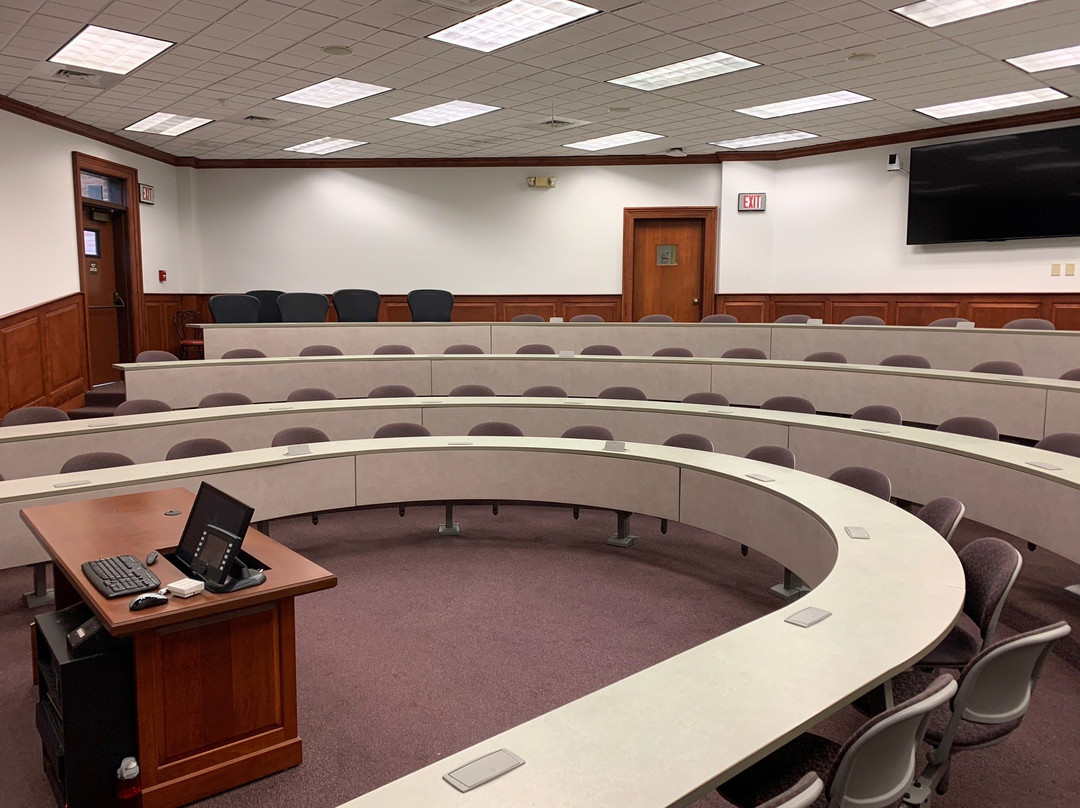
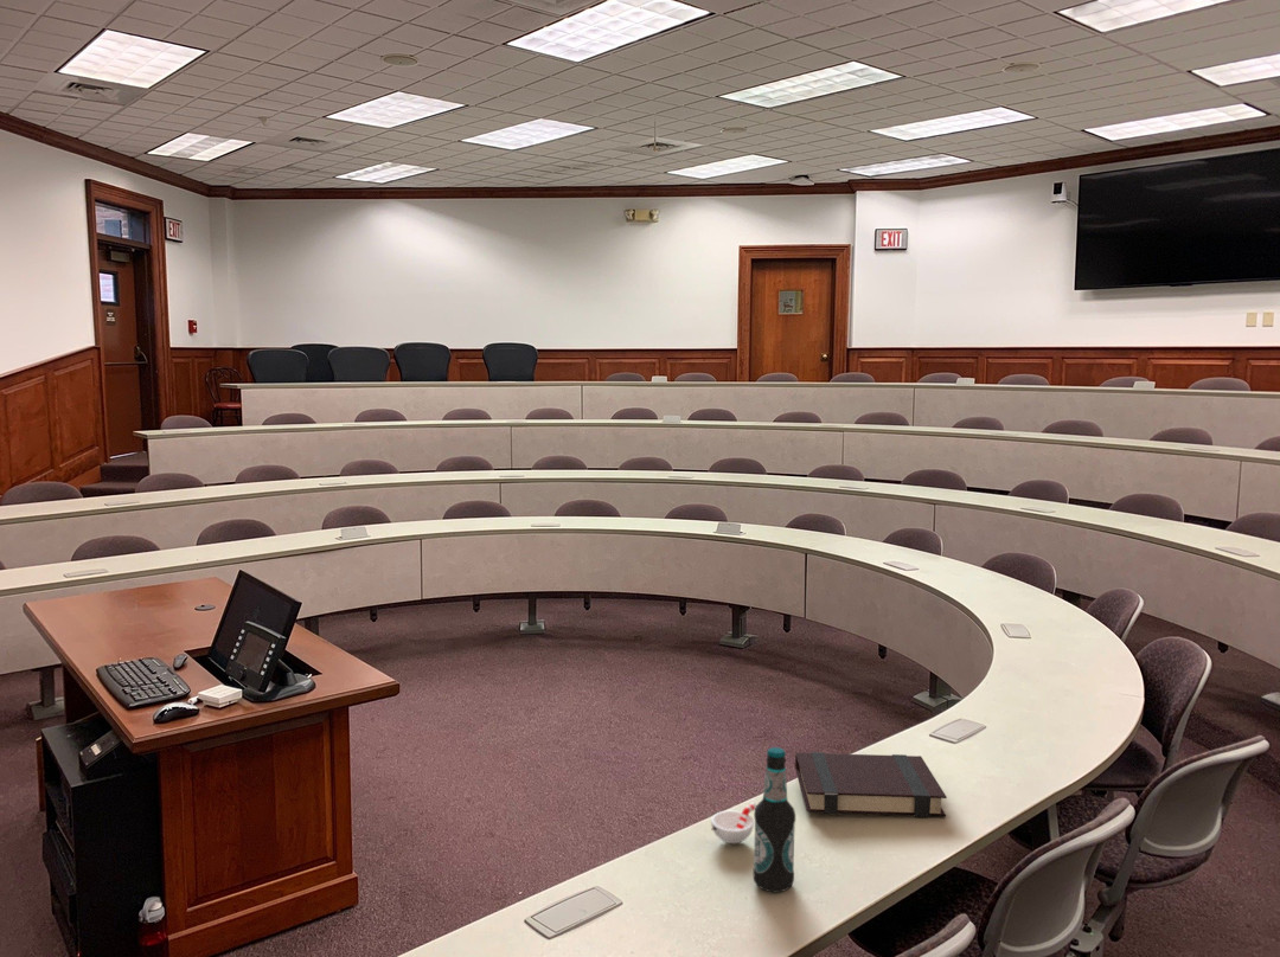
+ cup [710,802,757,844]
+ bottle [751,746,796,893]
+ book [794,751,948,818]
